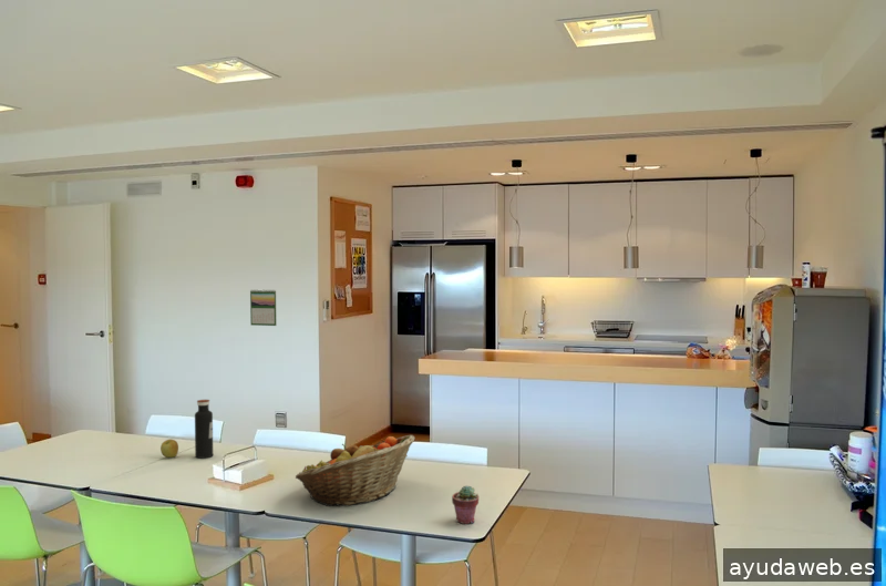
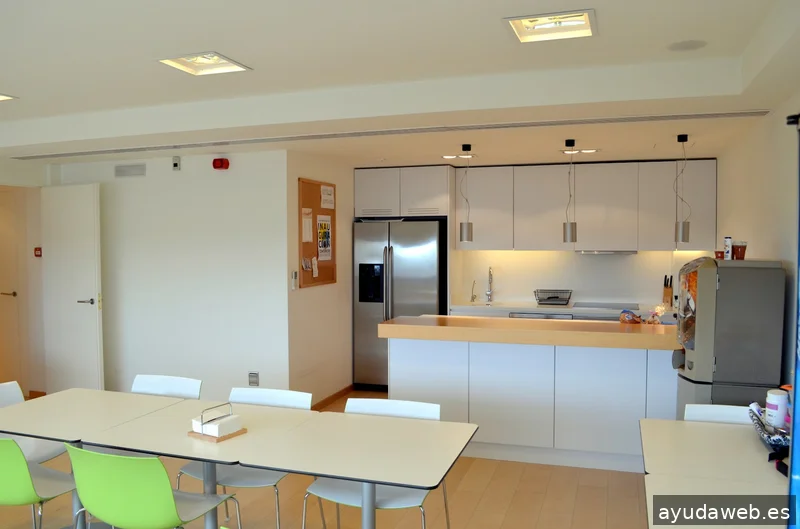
- apple [159,439,179,459]
- fruit basket [295,434,415,507]
- water bottle [194,399,214,460]
- potted succulent [451,485,480,525]
- calendar [249,290,278,327]
